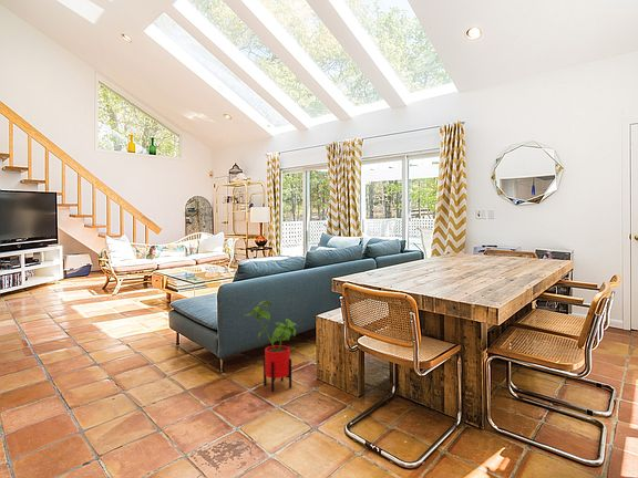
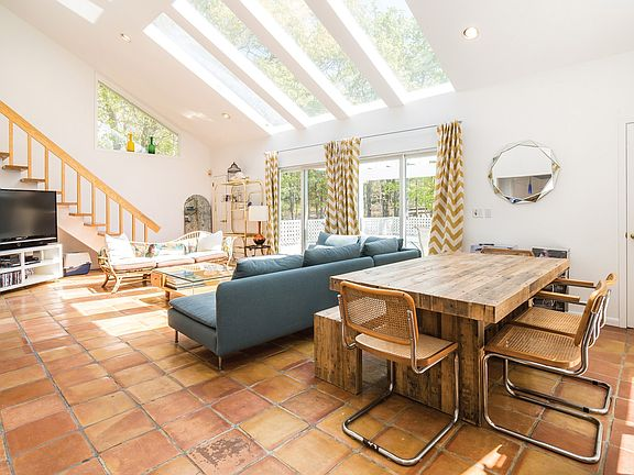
- house plant [245,300,298,393]
